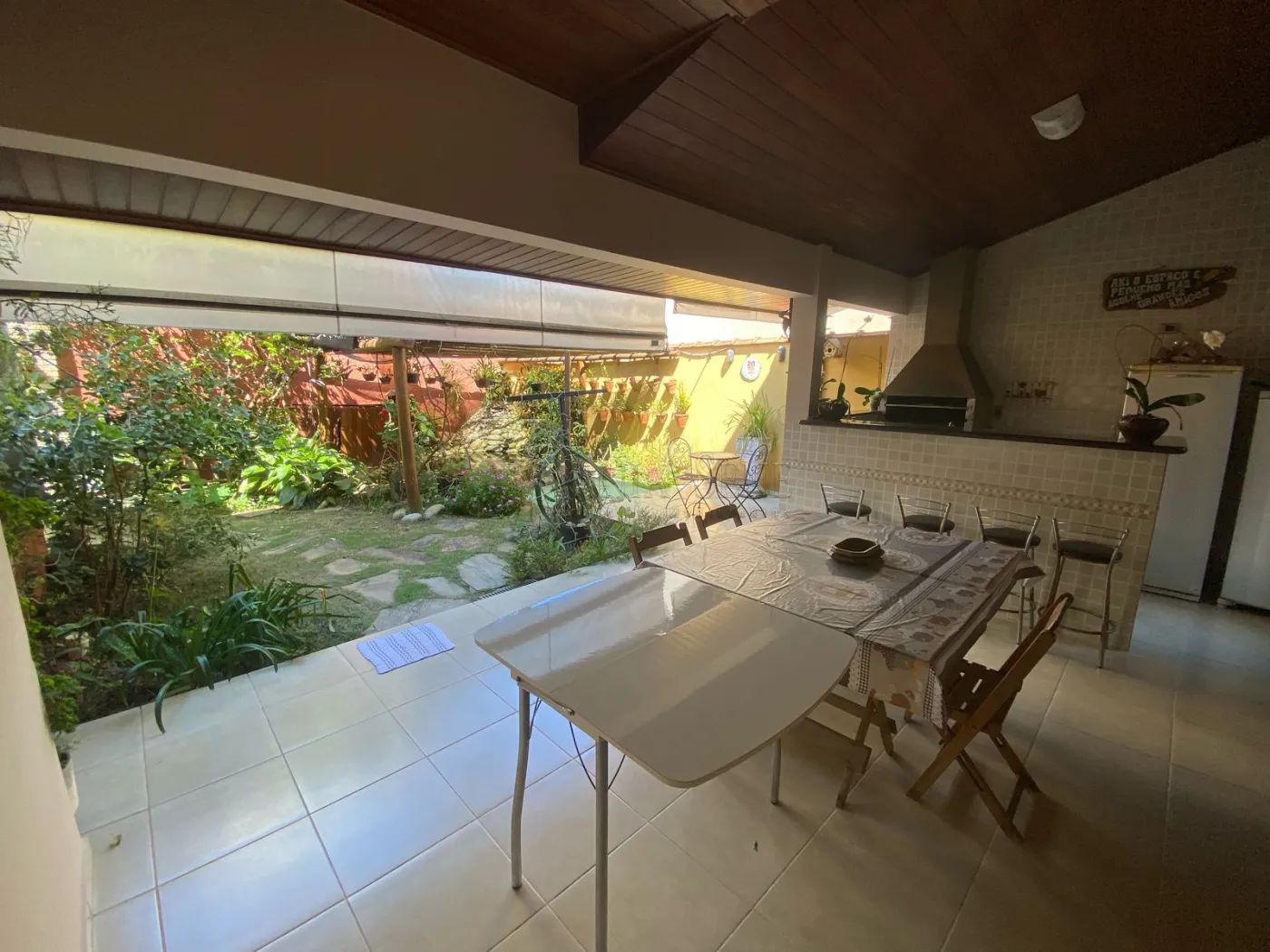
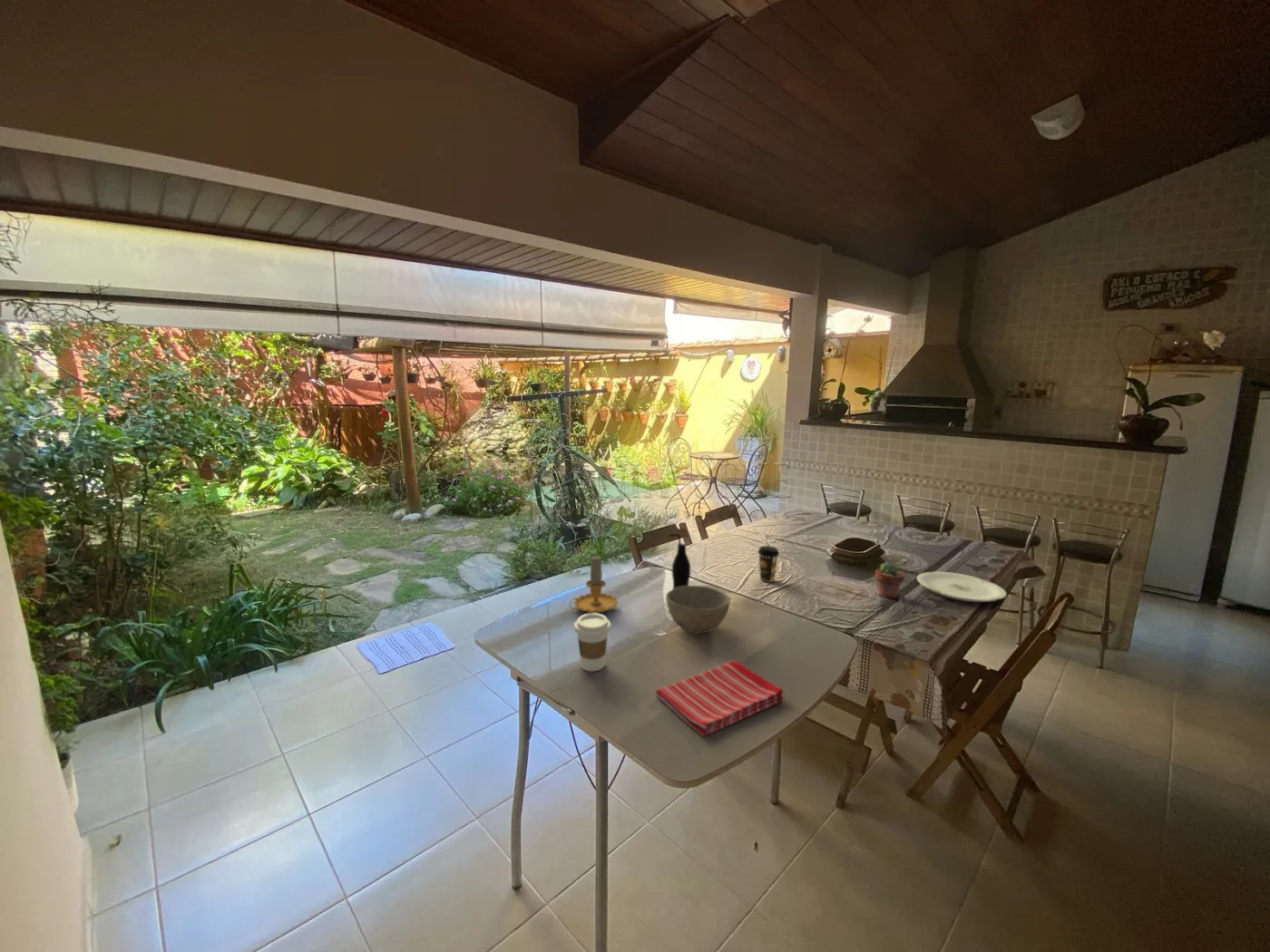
+ bowl [665,585,731,634]
+ potted succulent [874,561,905,599]
+ coffee cup [757,545,780,583]
+ coffee cup [573,613,611,672]
+ bottle [667,533,691,589]
+ candle [569,553,619,614]
+ dish towel [654,659,785,737]
+ plate [916,571,1008,603]
